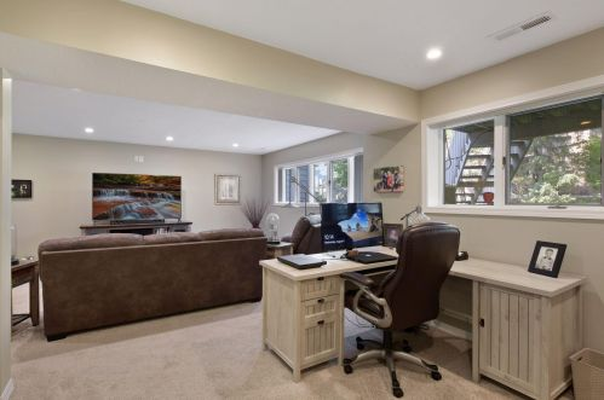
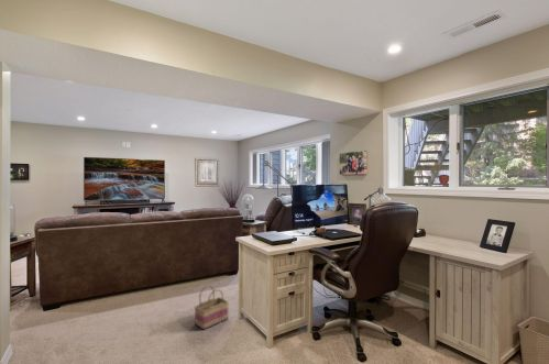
+ basket [194,284,230,331]
